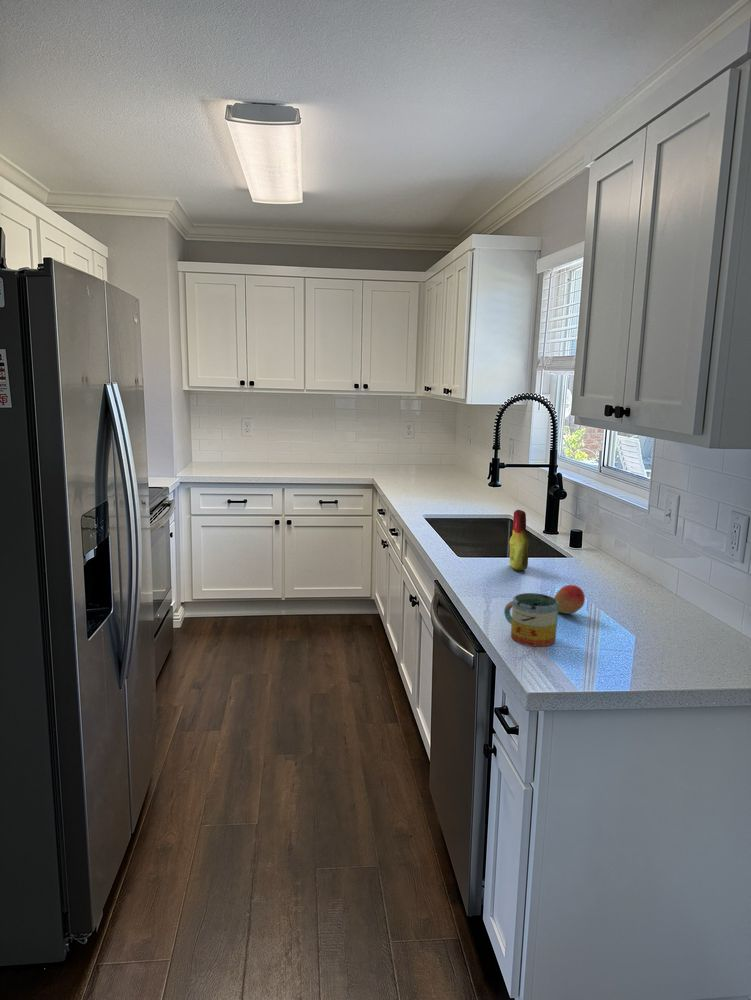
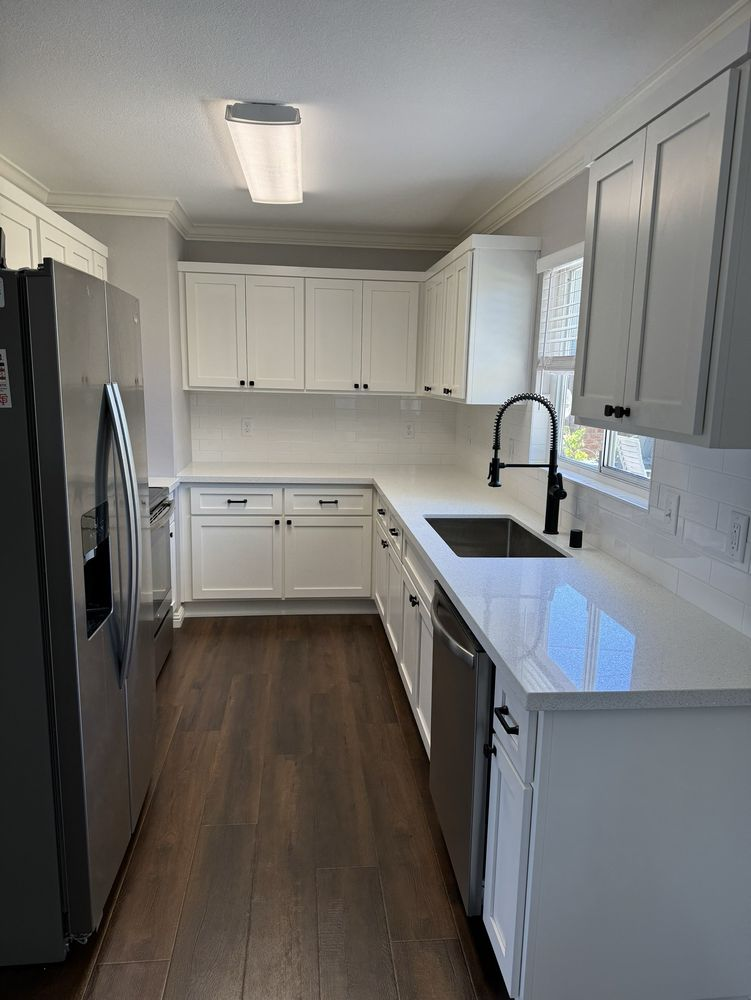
- bottle [509,509,530,571]
- fruit [553,584,586,615]
- mug [503,592,559,647]
